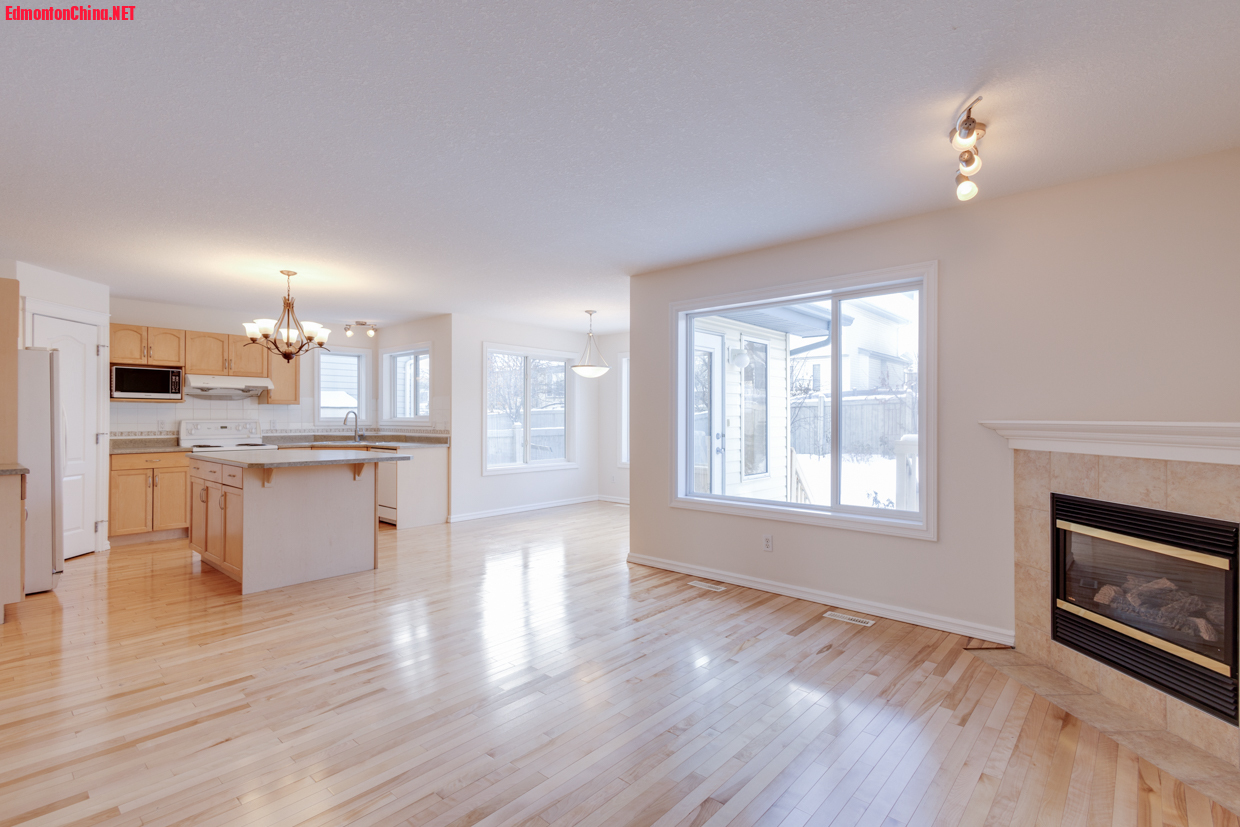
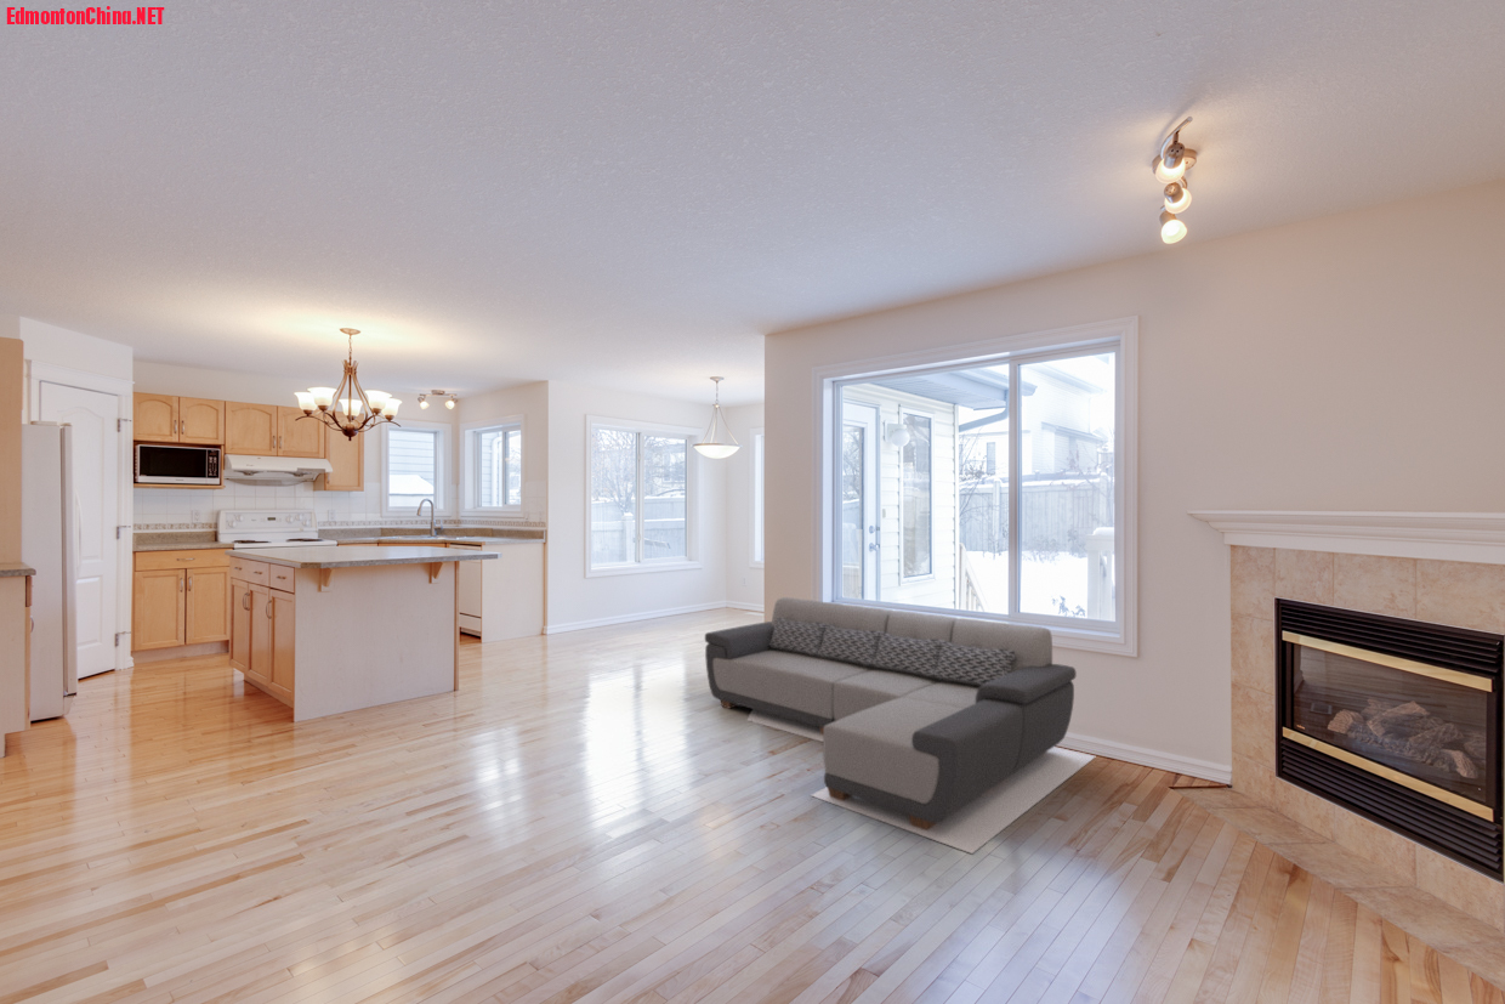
+ sectional sofa [704,596,1096,855]
